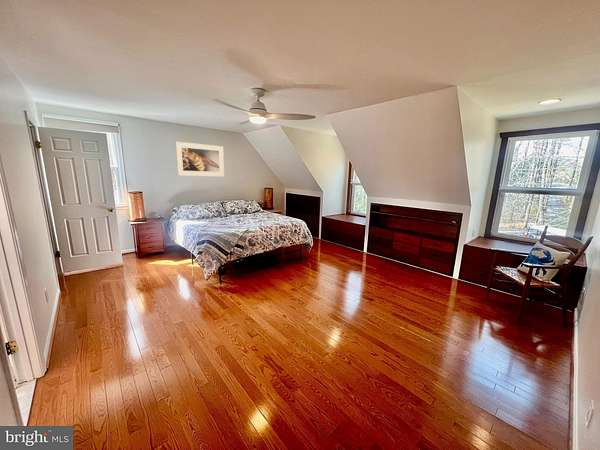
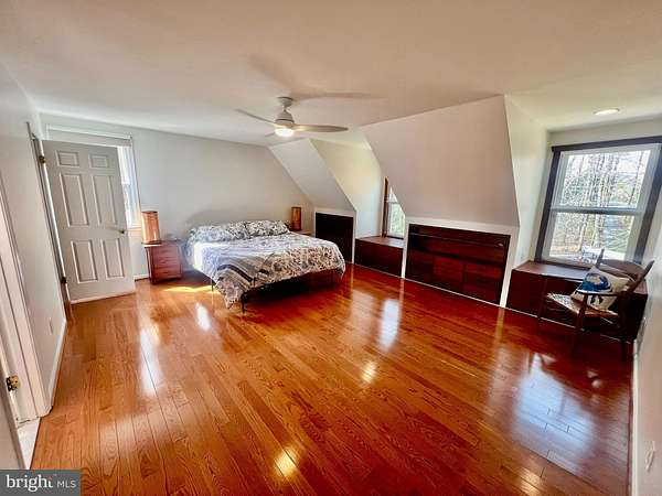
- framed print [175,141,225,177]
